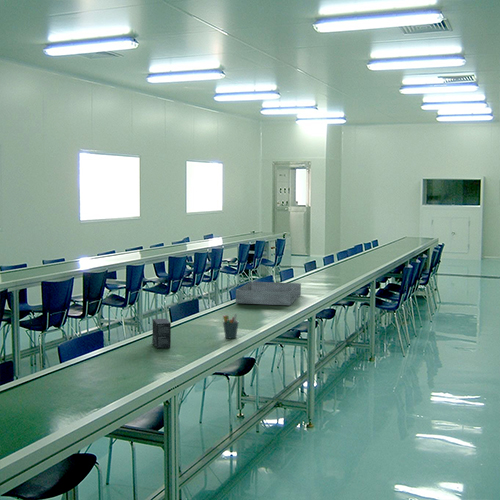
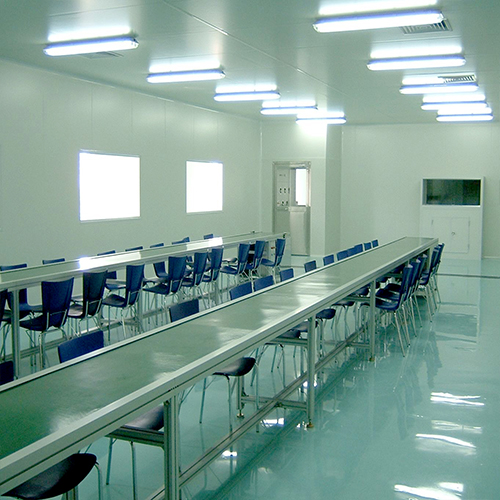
- small box [151,318,172,349]
- pen holder [222,313,240,340]
- storage tray [235,281,302,306]
